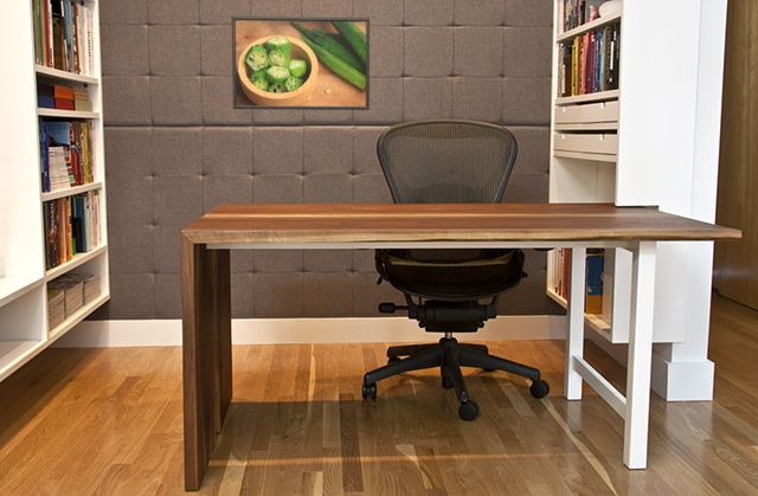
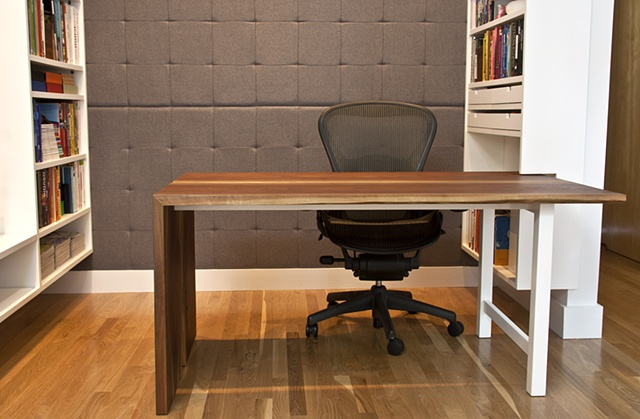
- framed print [231,15,371,111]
